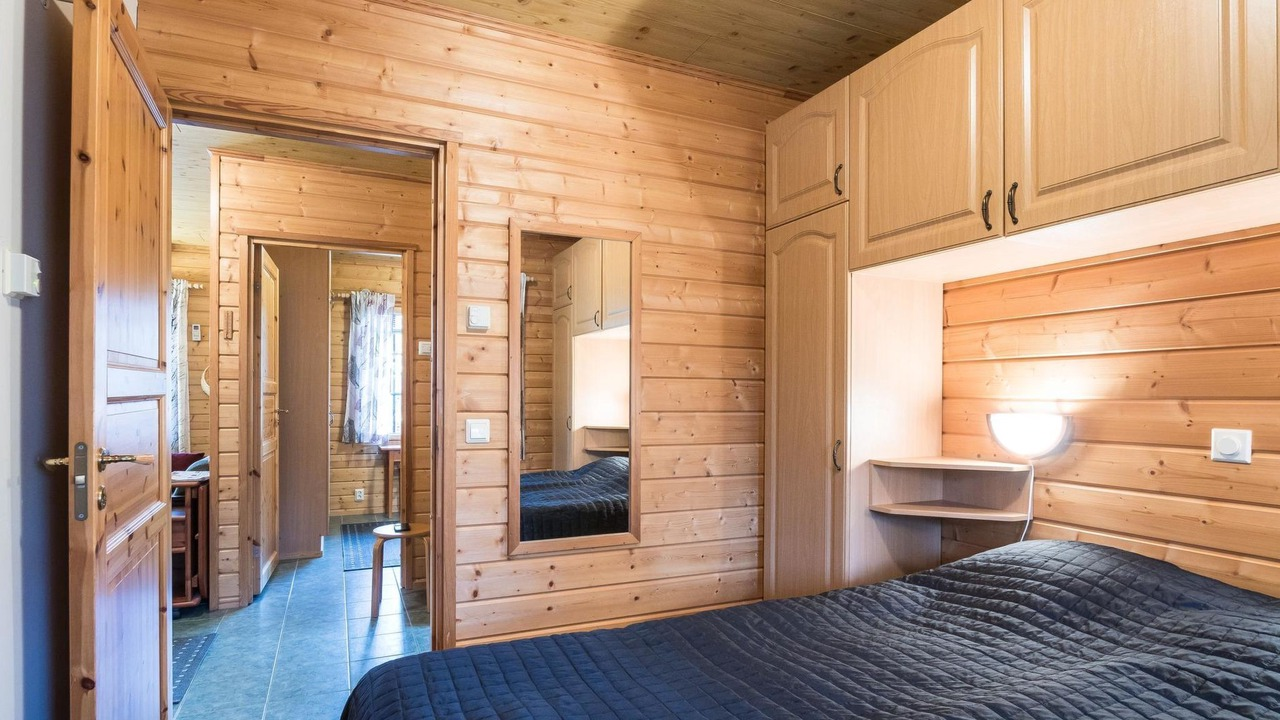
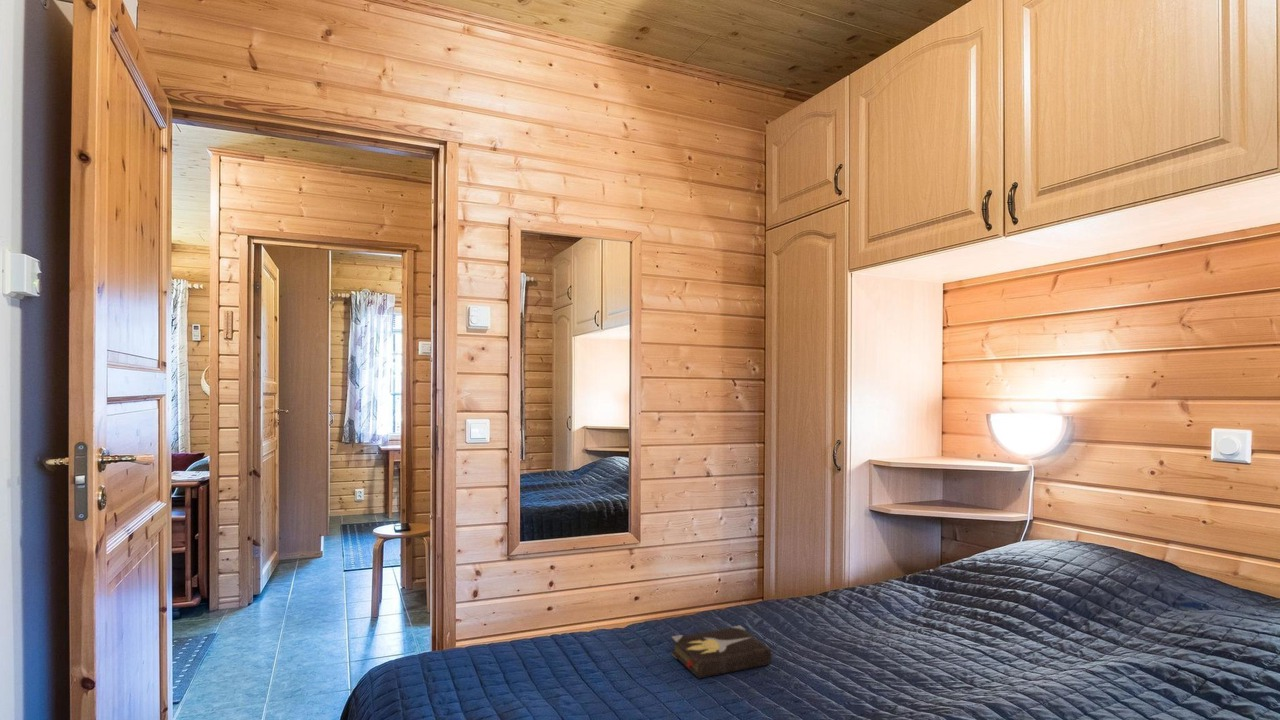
+ hardback book [670,625,773,680]
